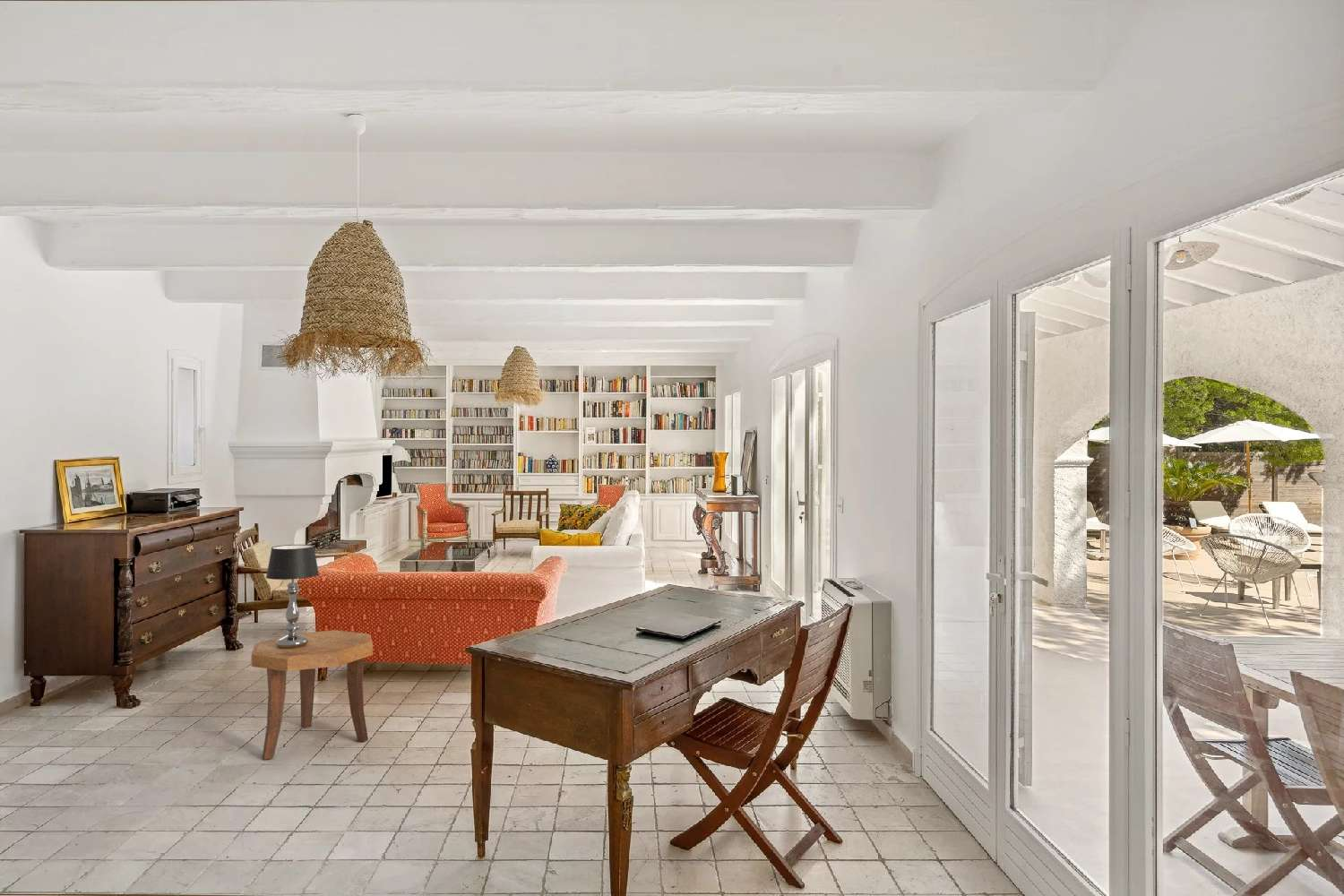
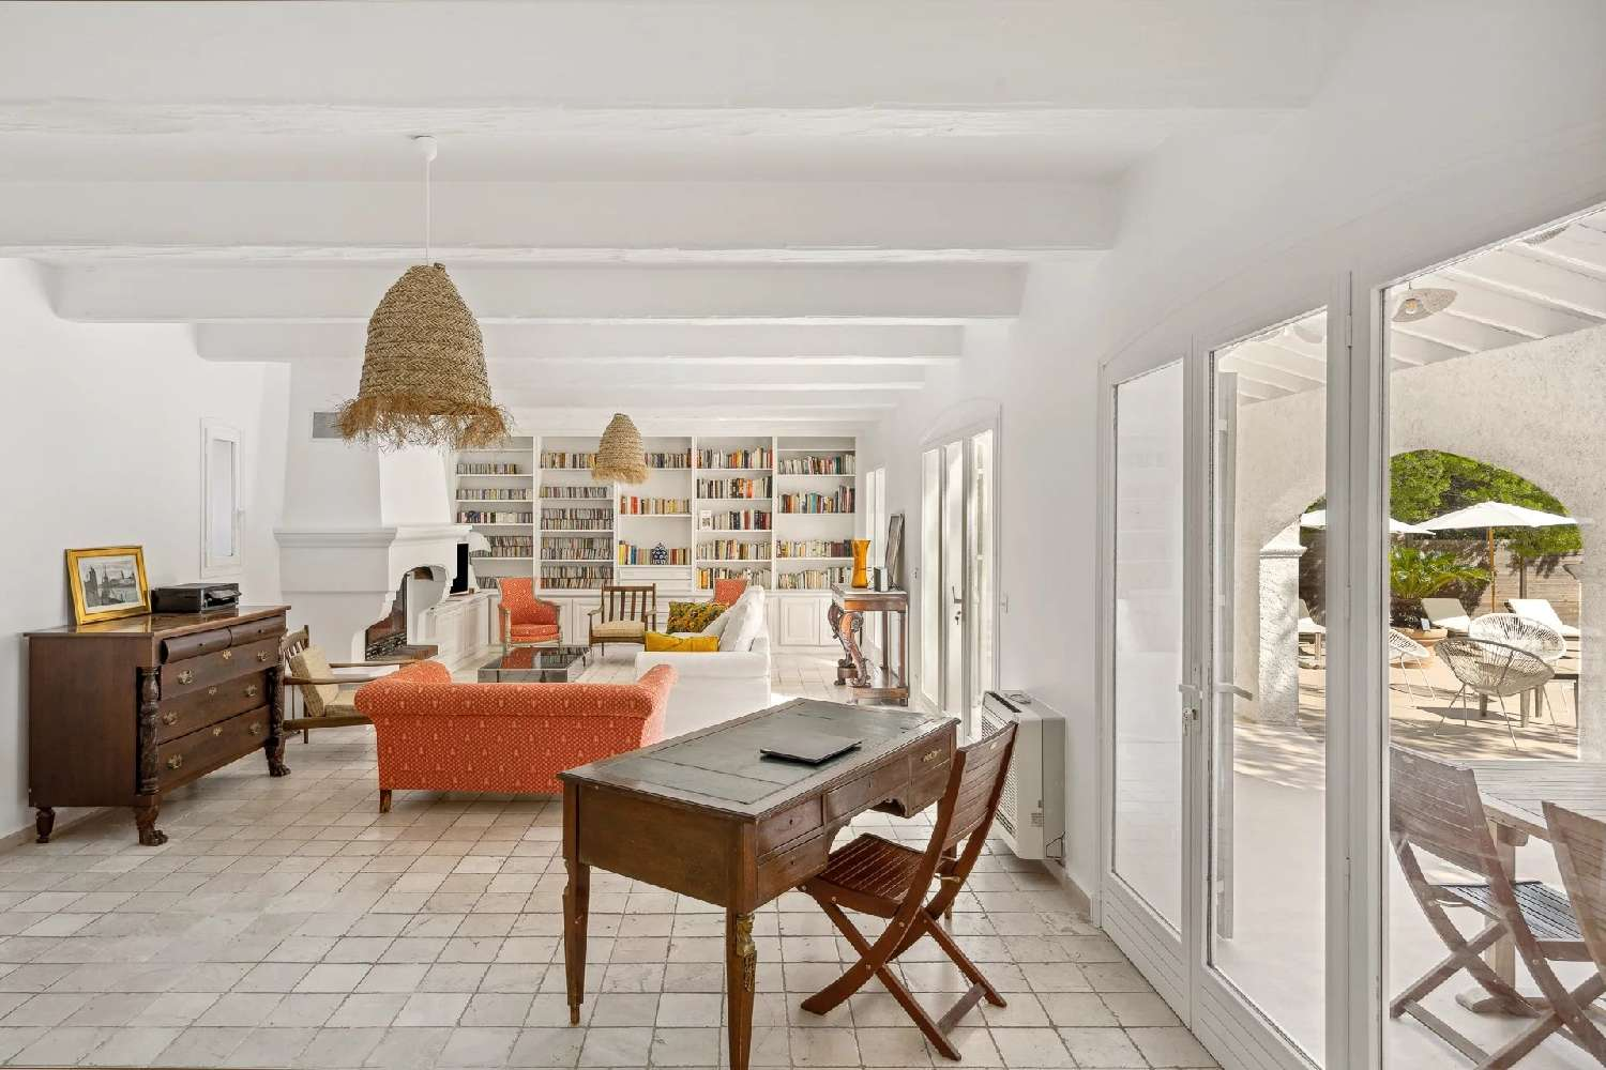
- side table [250,629,374,761]
- table lamp [265,544,320,649]
